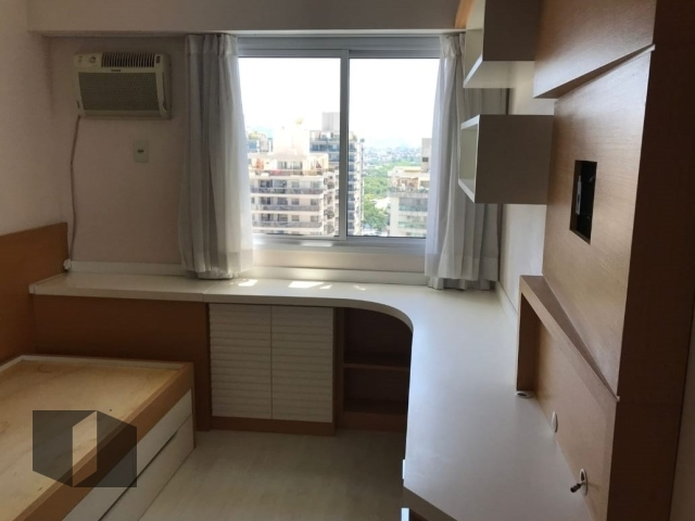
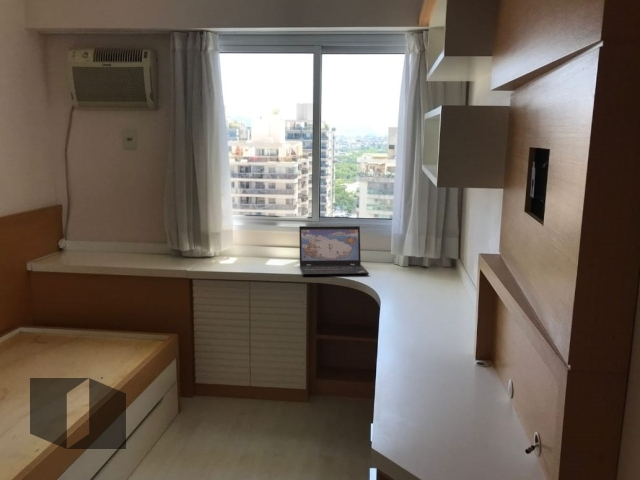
+ laptop [298,225,370,276]
